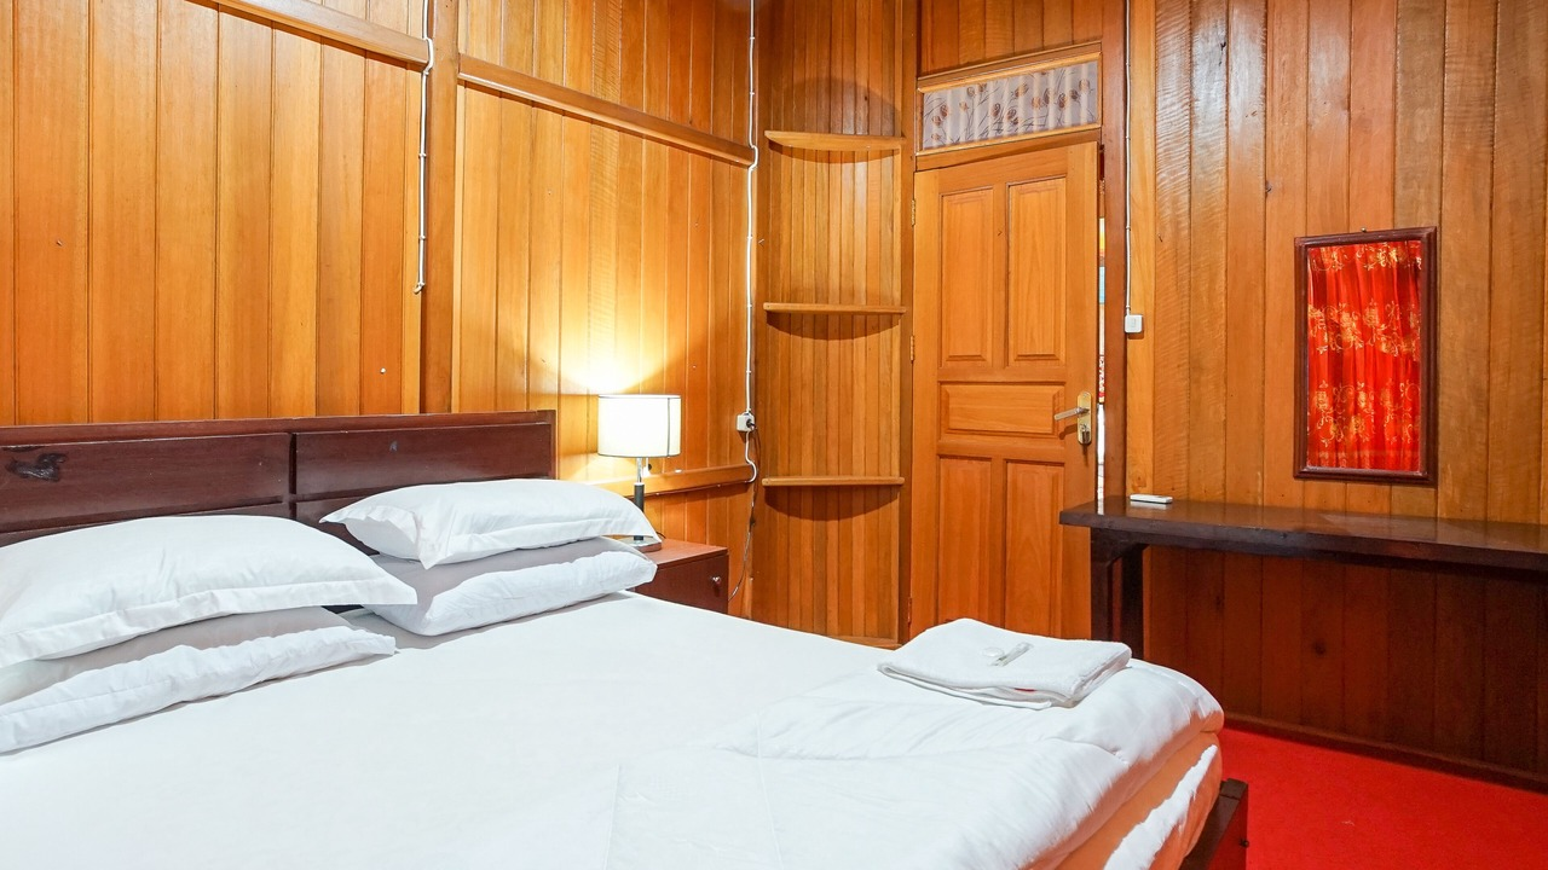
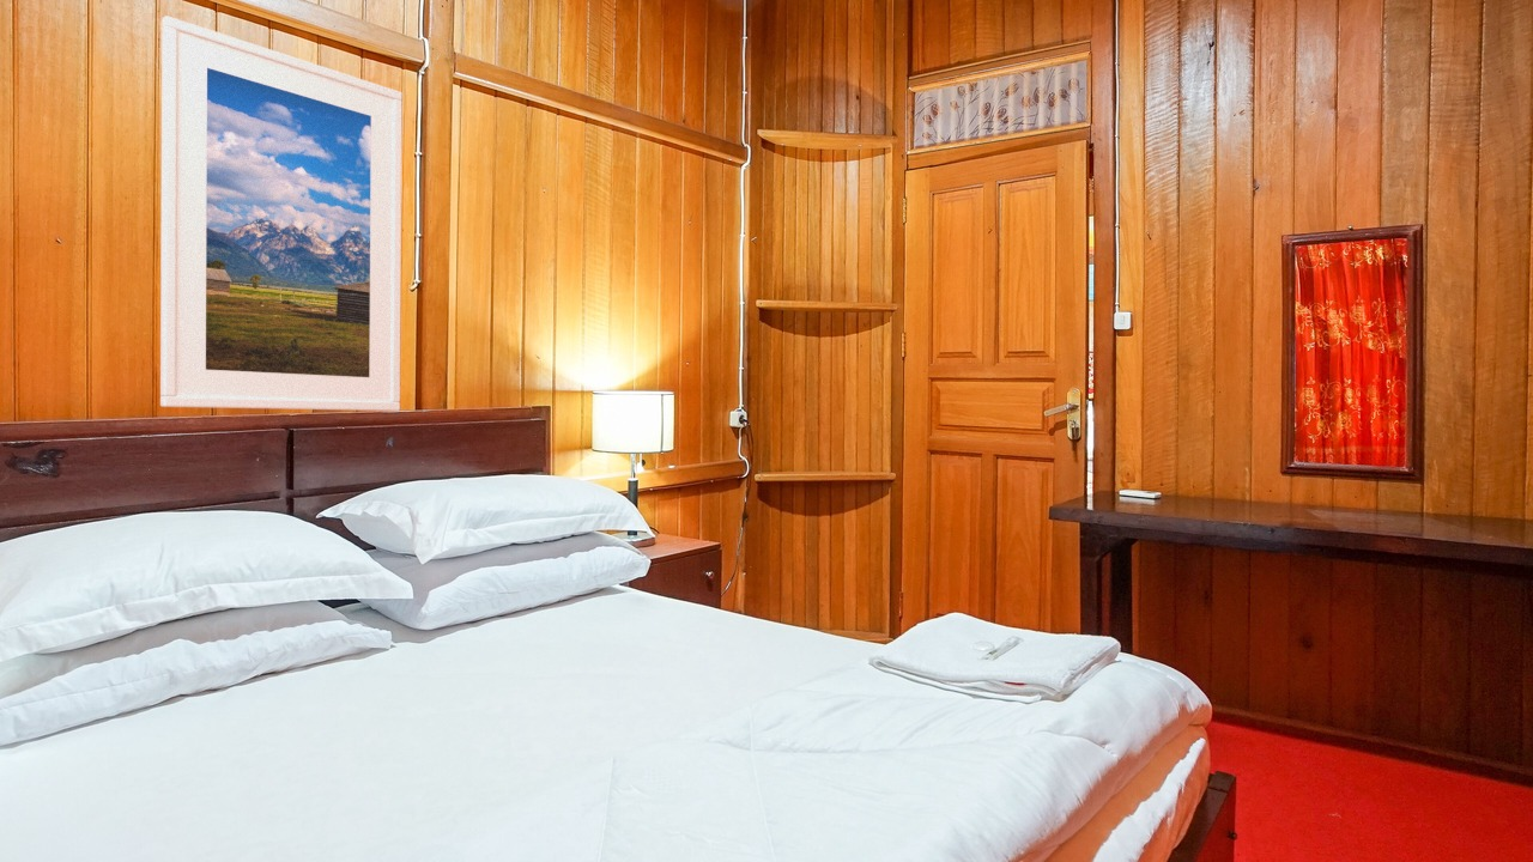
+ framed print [159,14,404,412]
